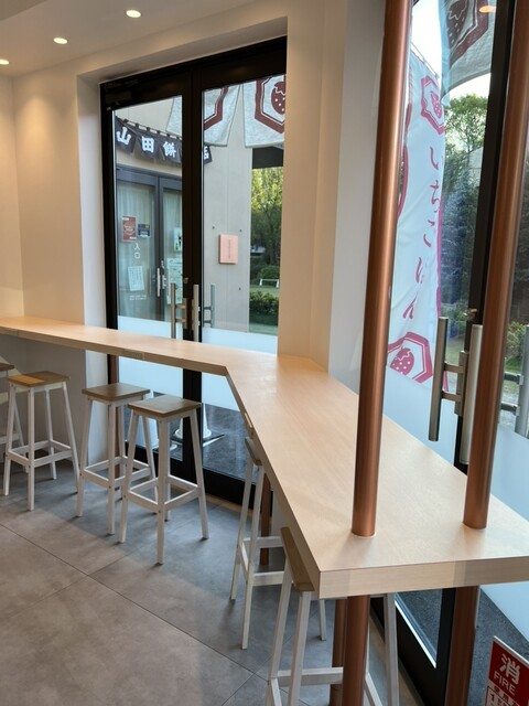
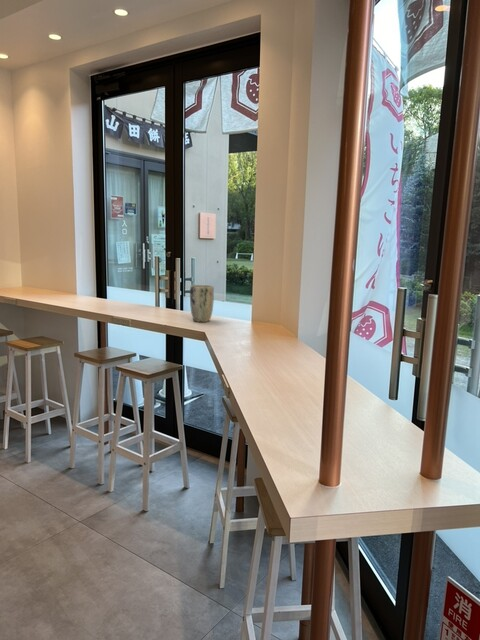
+ plant pot [189,284,215,323]
